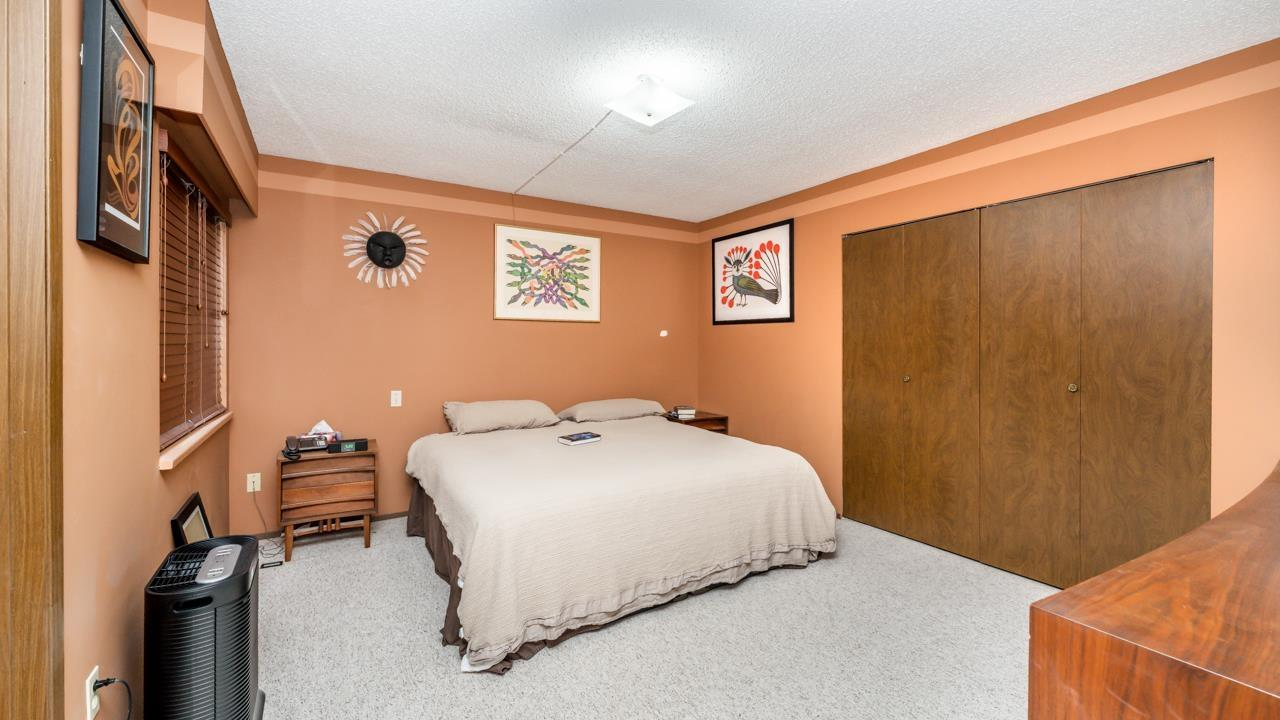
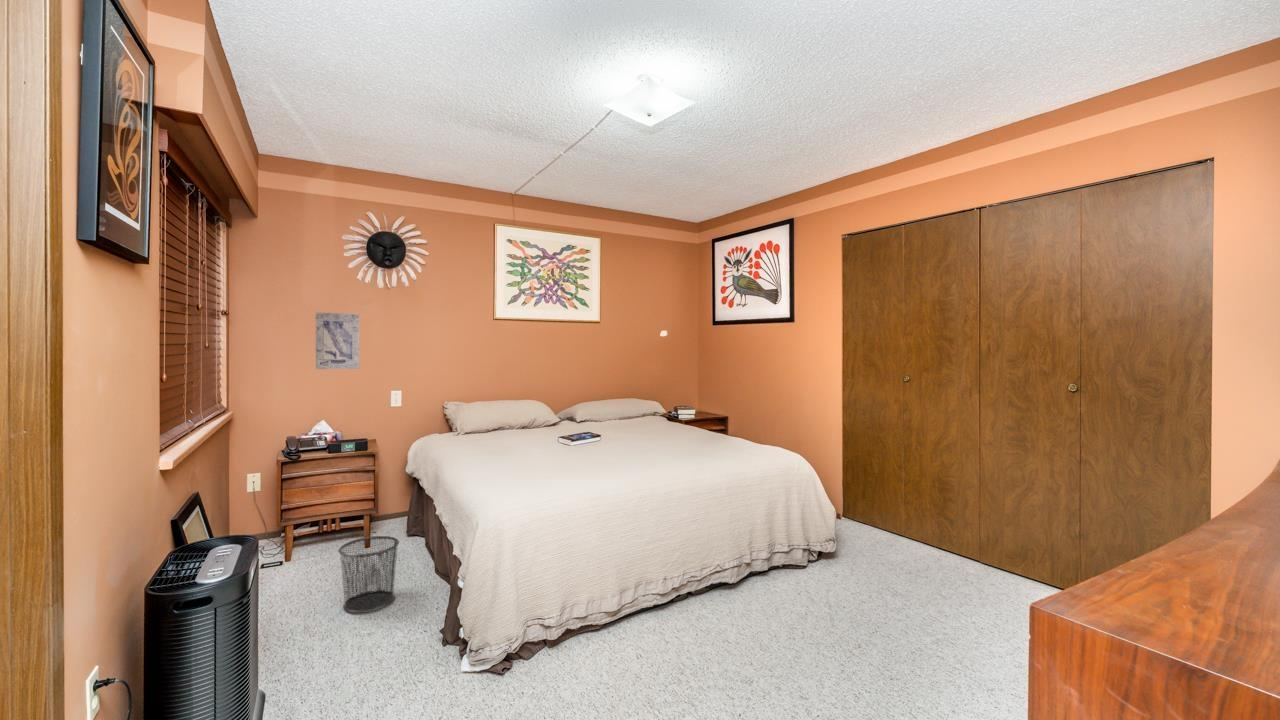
+ waste bin [337,535,400,614]
+ wall art [315,311,360,370]
